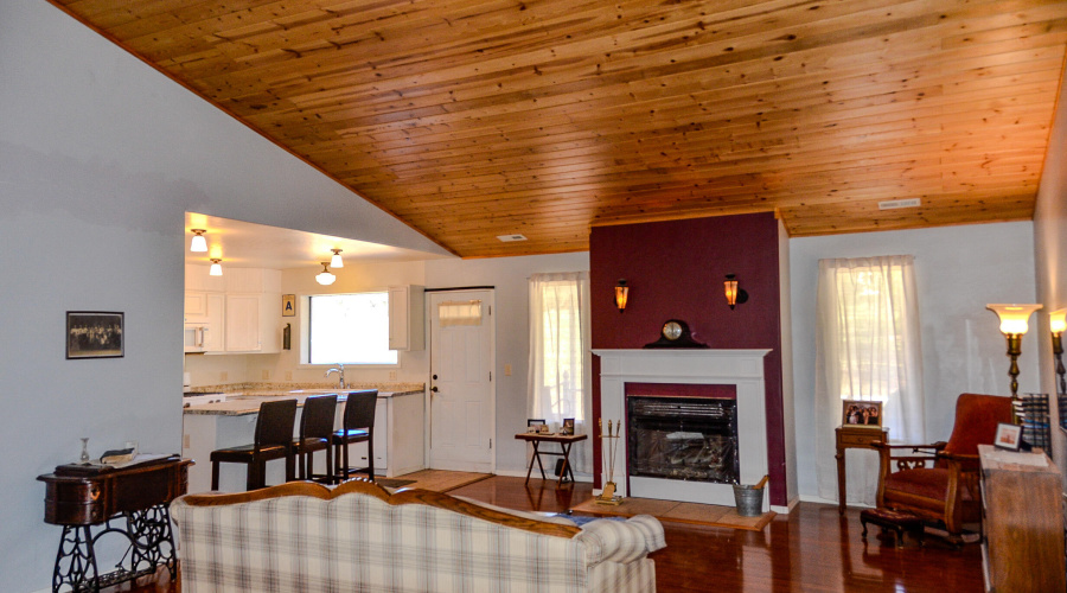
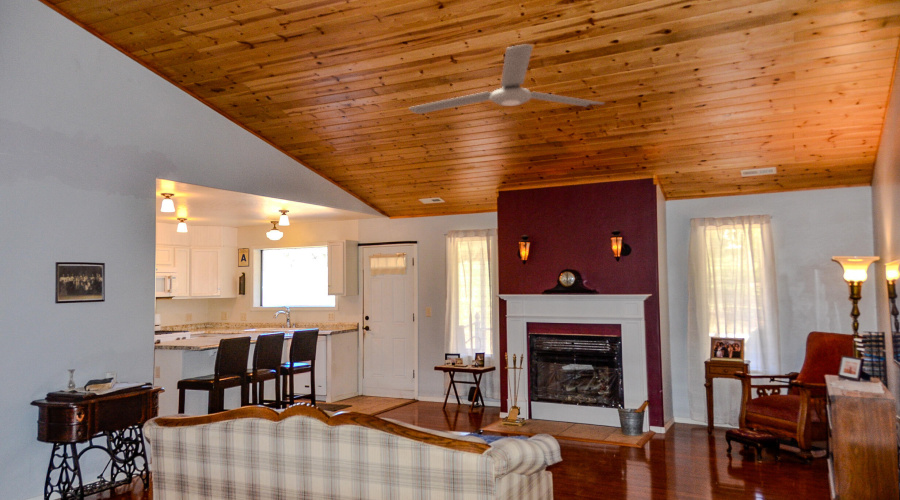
+ ceiling fan [408,43,605,115]
